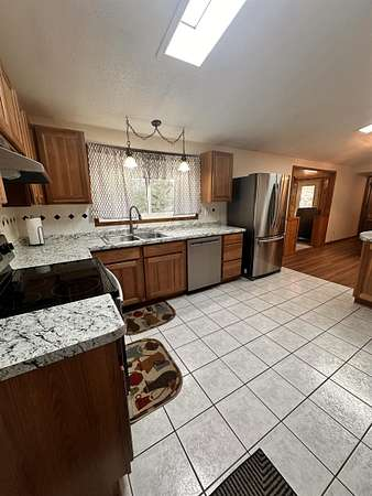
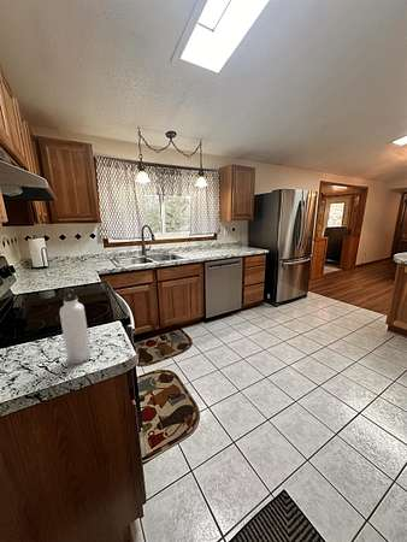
+ water bottle [59,287,92,365]
